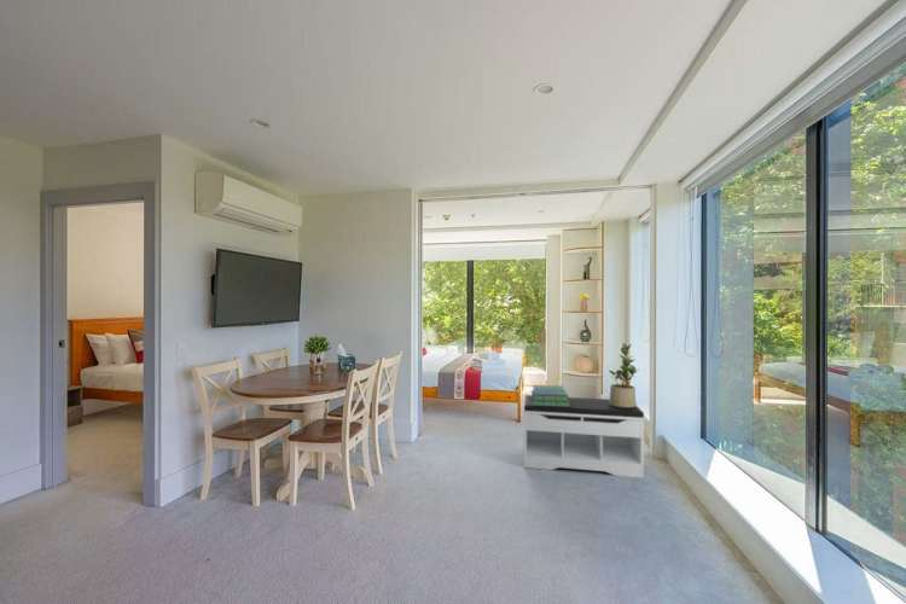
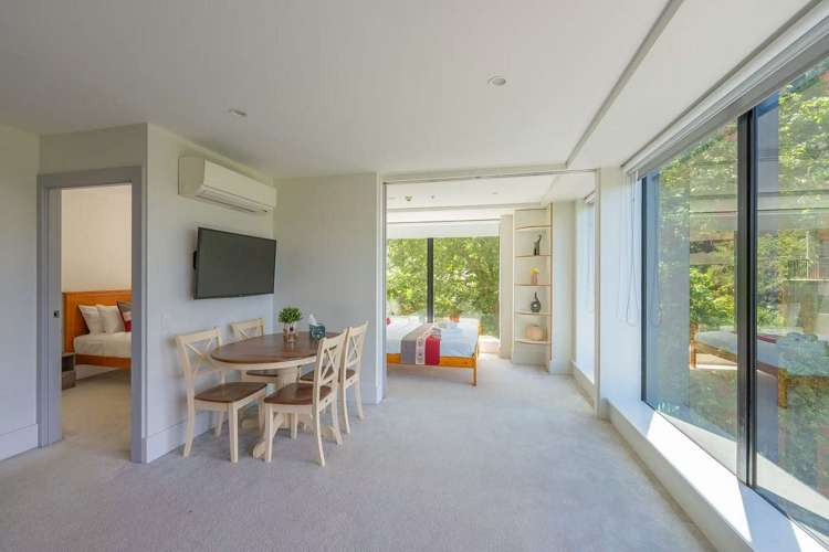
- stack of books [530,384,570,407]
- bench [522,394,645,480]
- potted plant [608,342,638,407]
